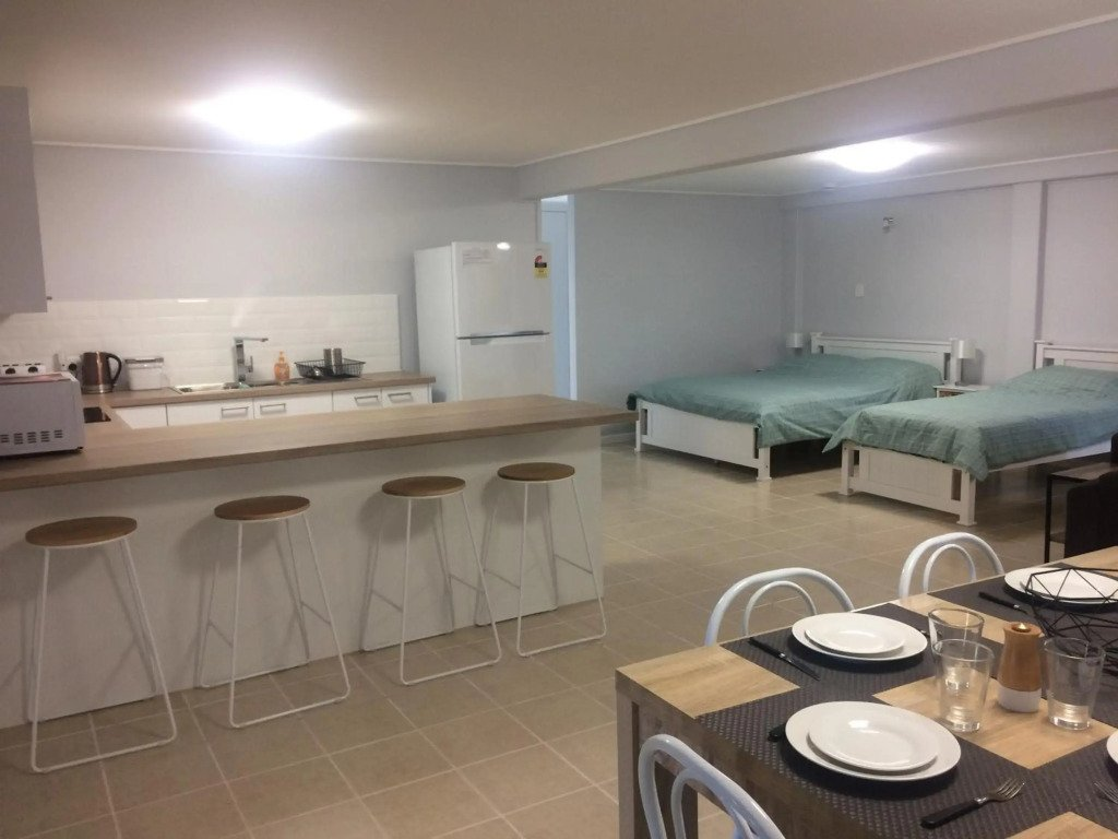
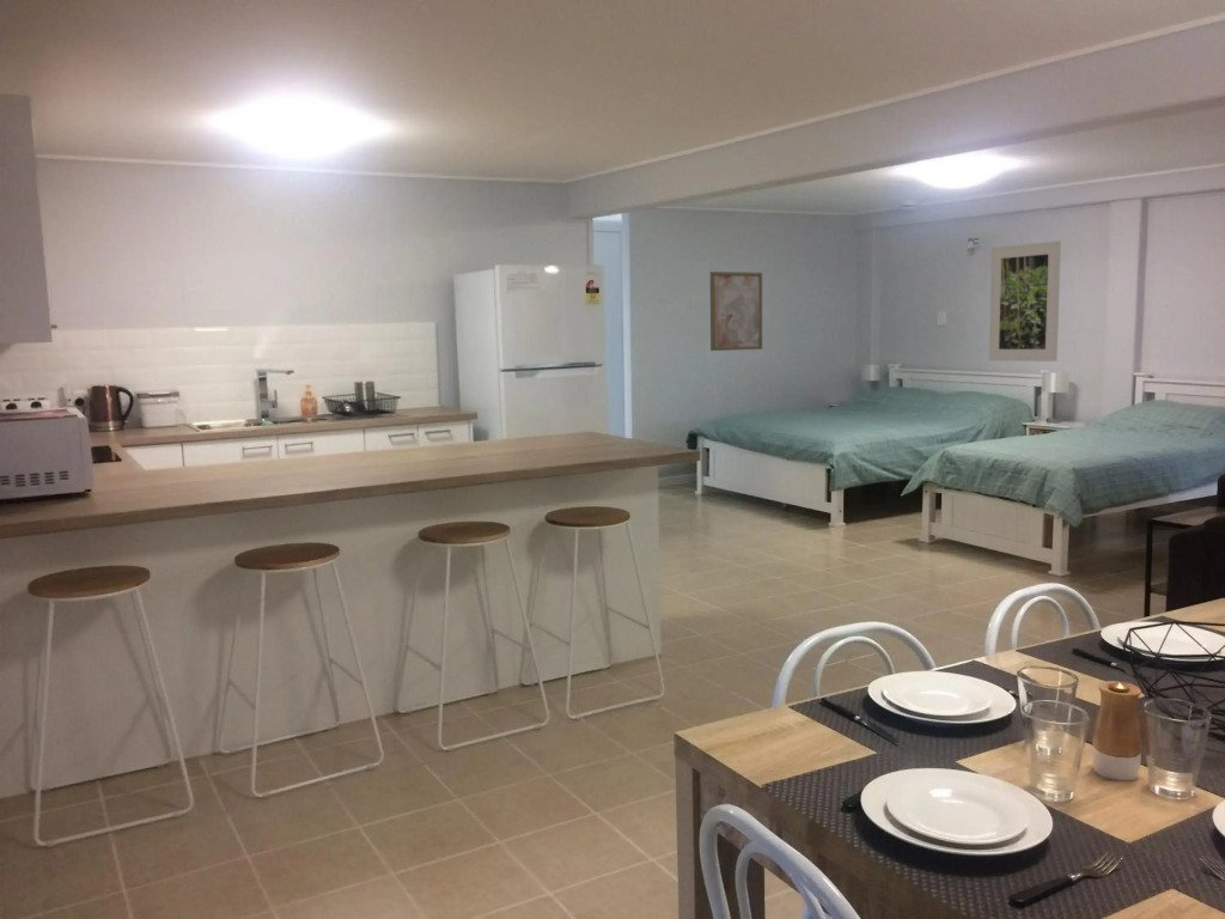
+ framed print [988,239,1062,363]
+ wall art [709,270,763,352]
